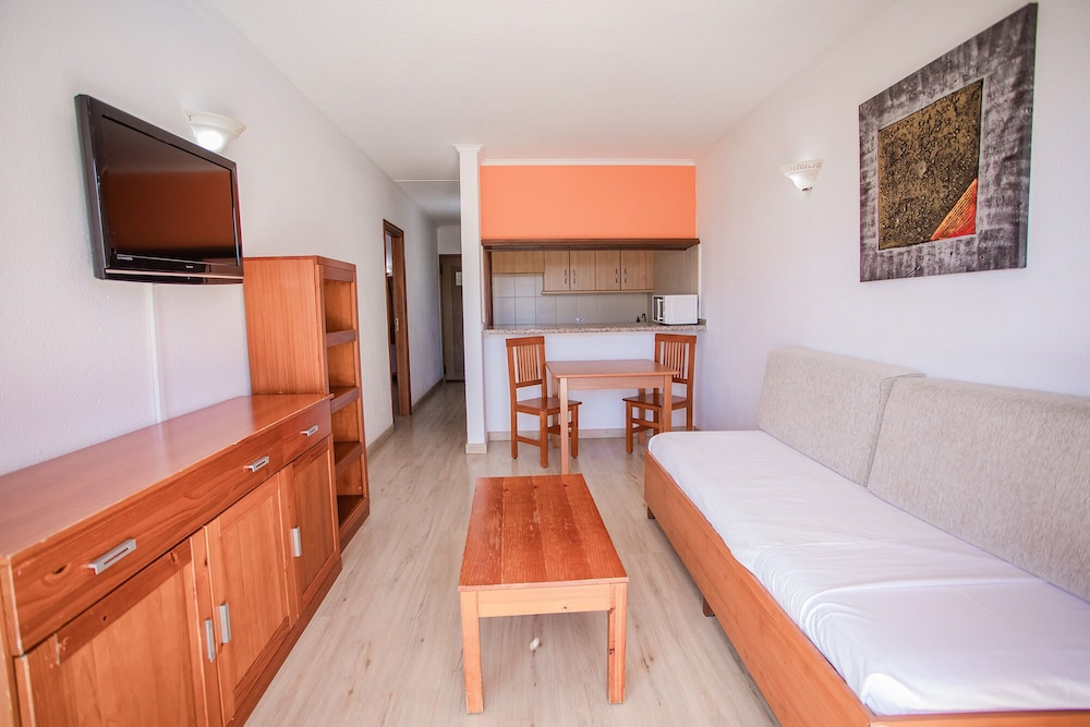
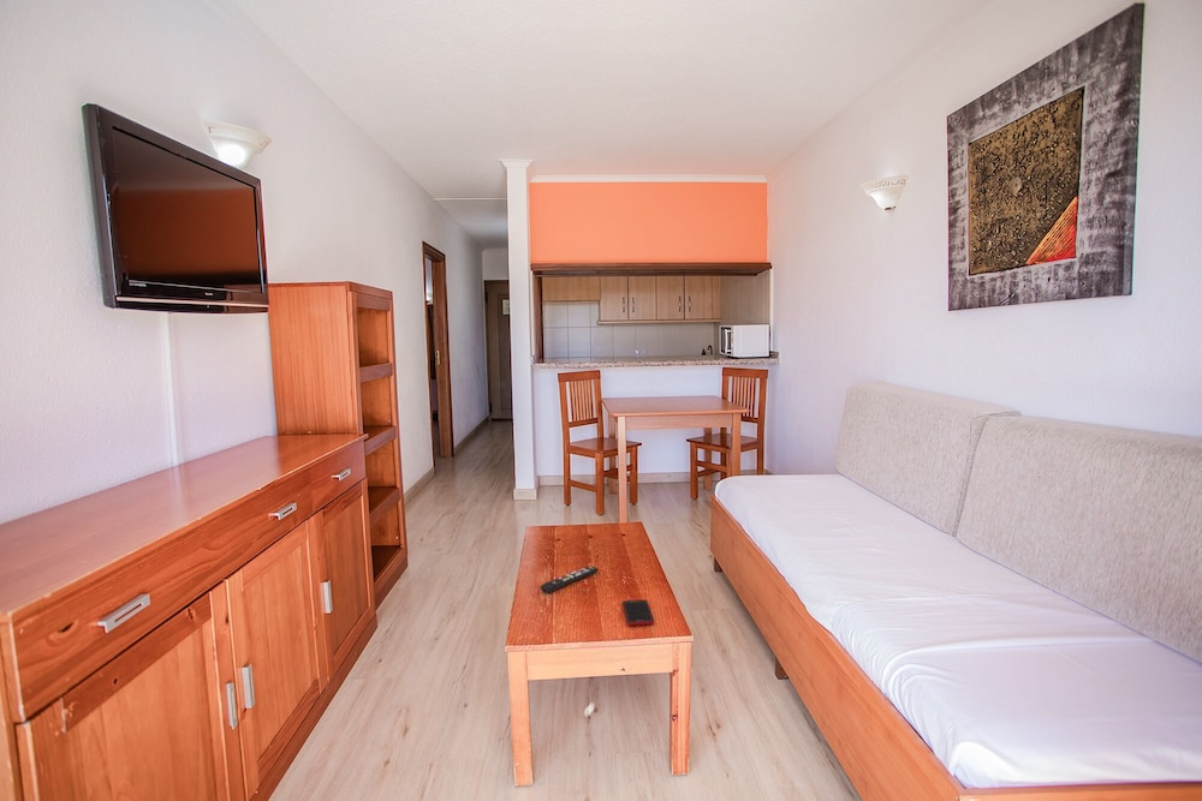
+ cell phone [621,598,655,627]
+ remote control [540,564,599,594]
